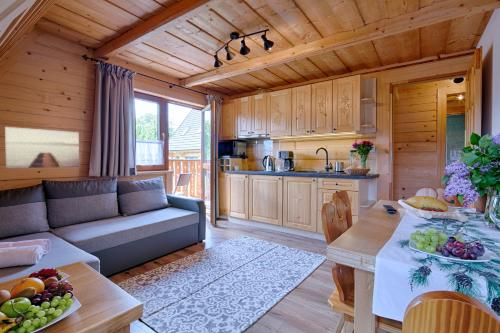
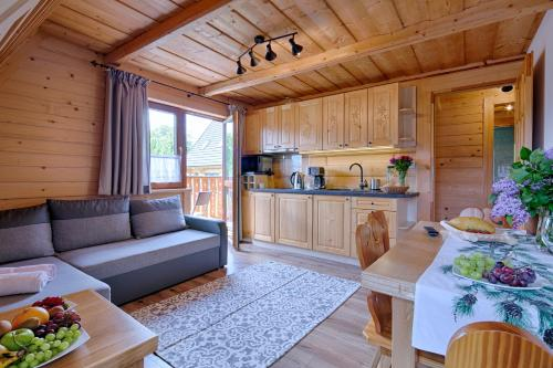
- wall art [4,126,80,169]
